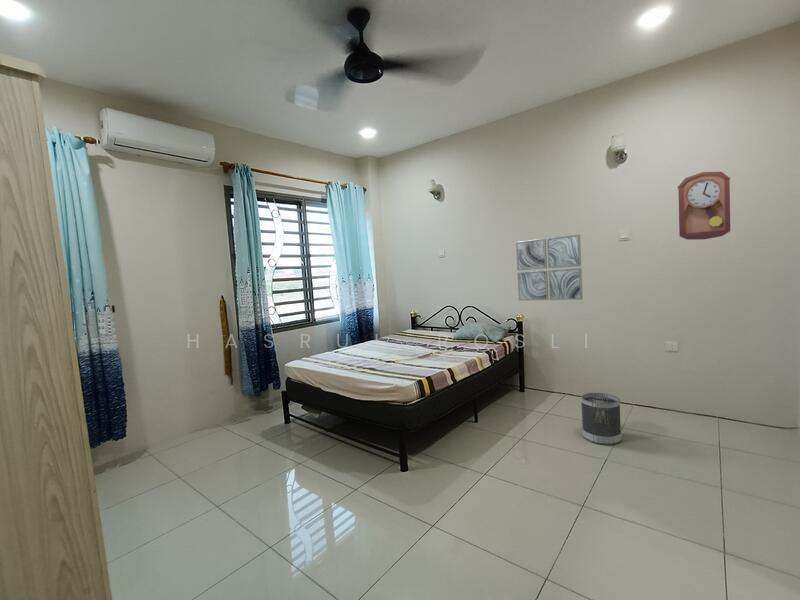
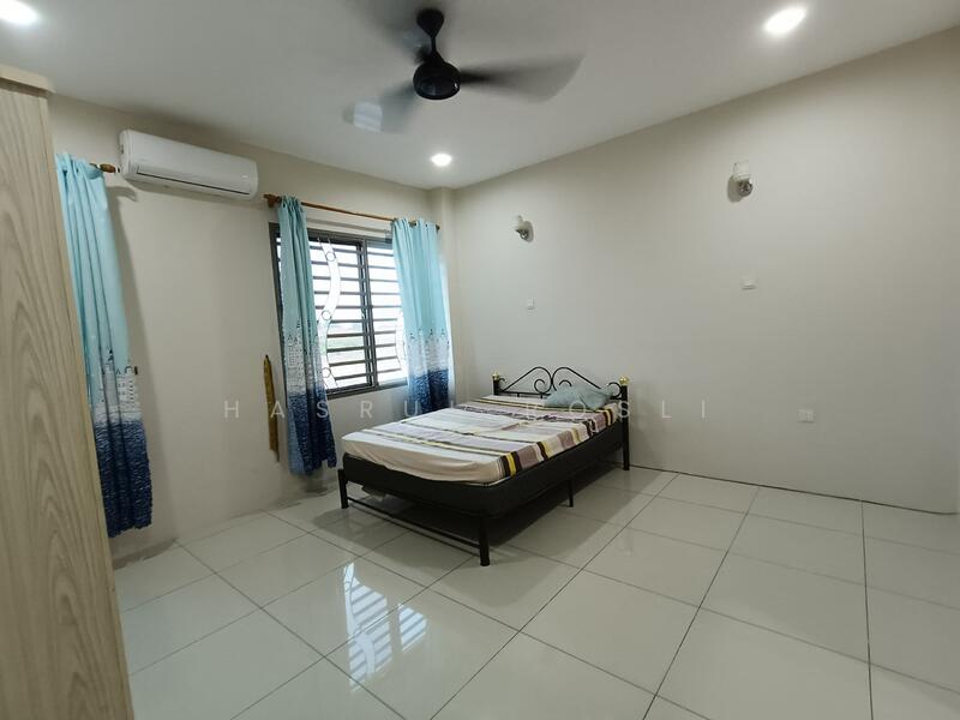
- wall art [515,234,584,302]
- wastebasket [580,392,623,446]
- pendulum clock [677,171,731,241]
